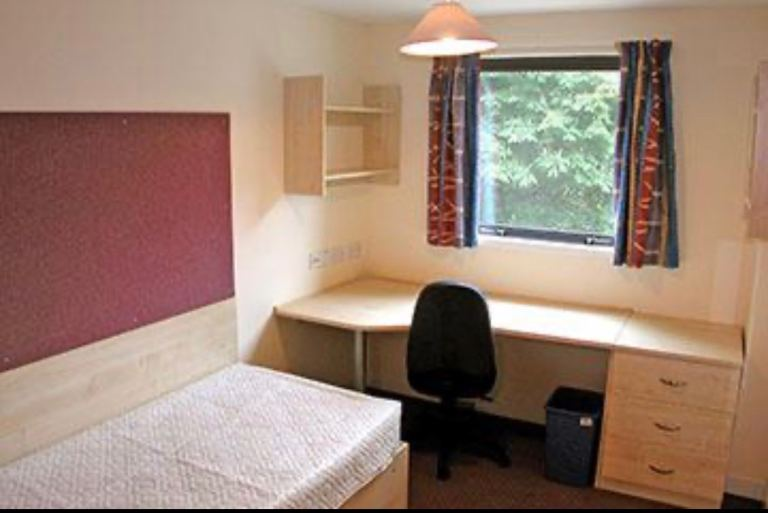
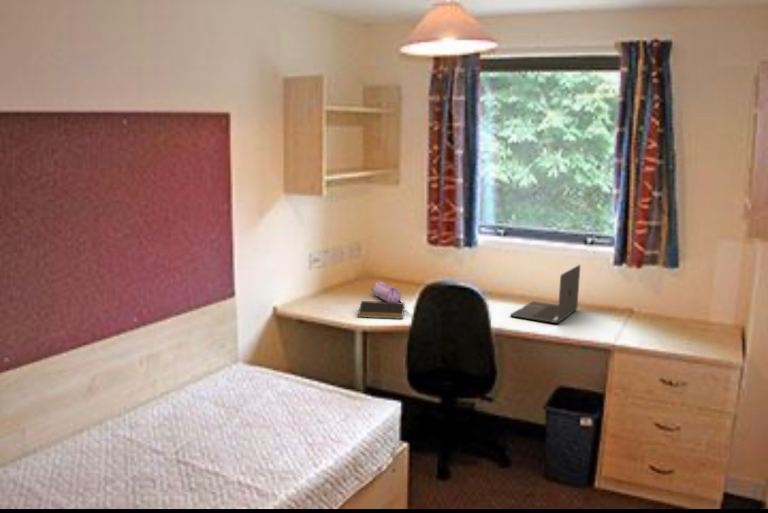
+ pencil case [371,279,402,302]
+ laptop [509,264,581,324]
+ notepad [357,300,405,320]
